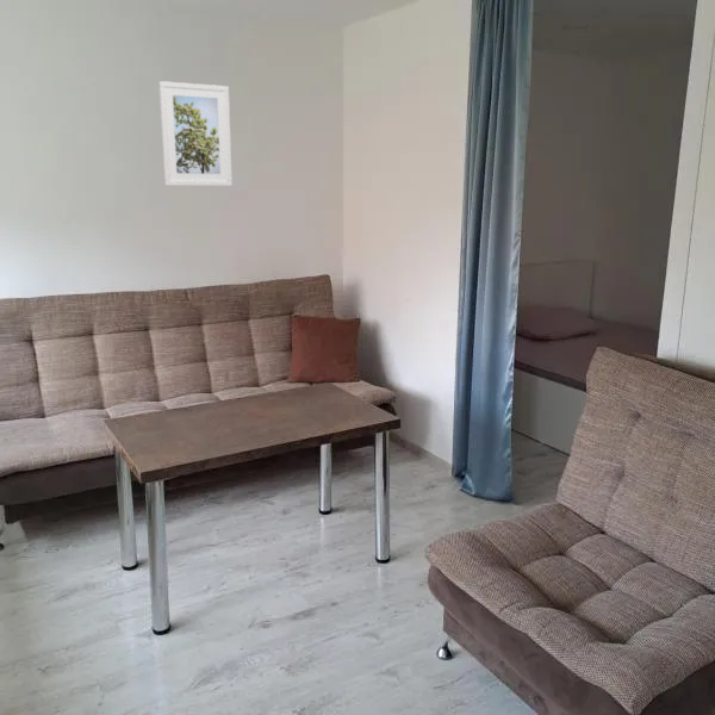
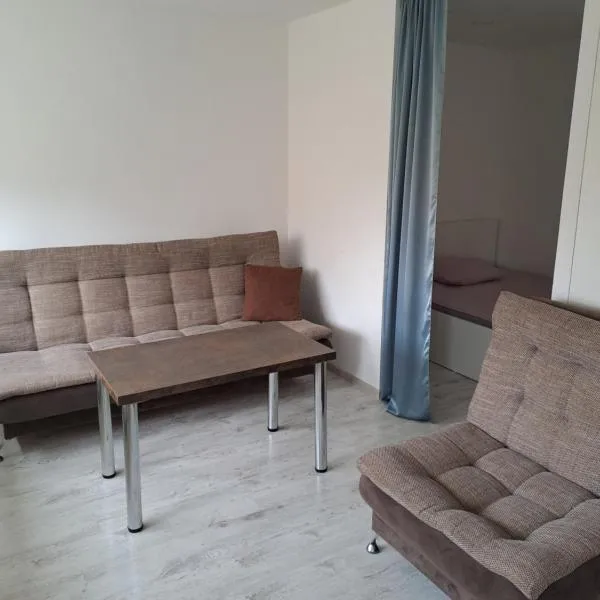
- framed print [157,80,234,187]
